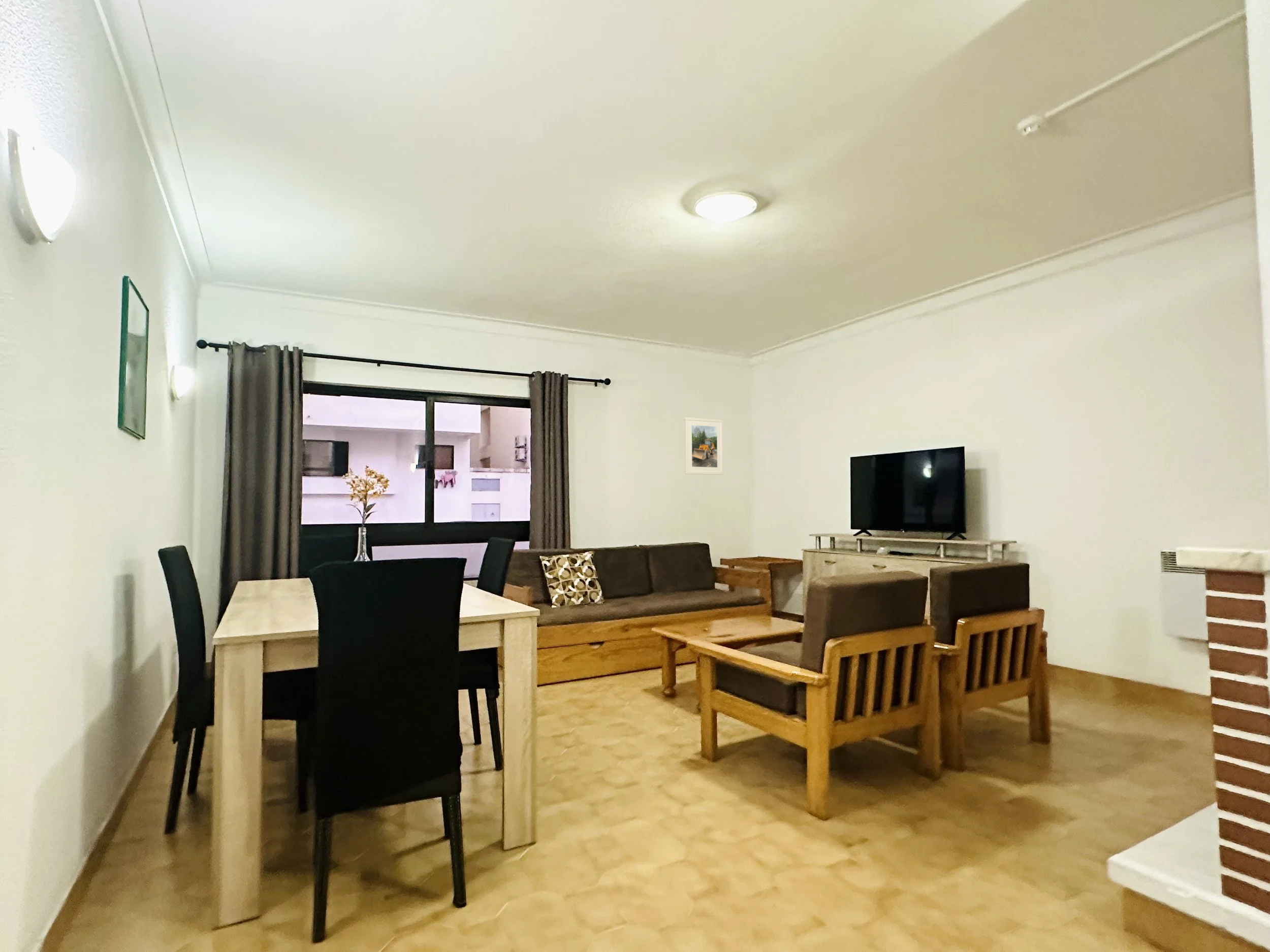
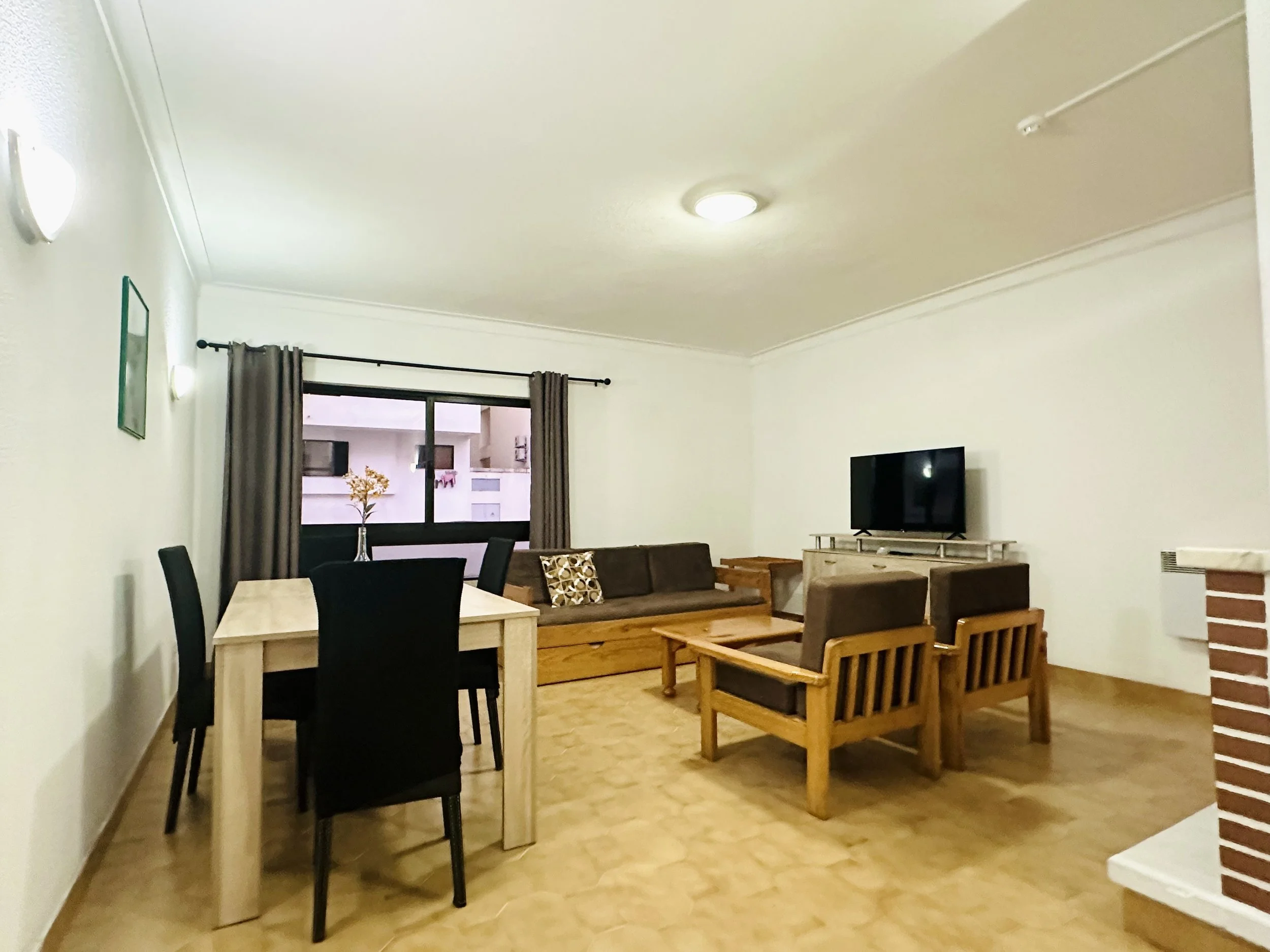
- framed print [684,417,724,475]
